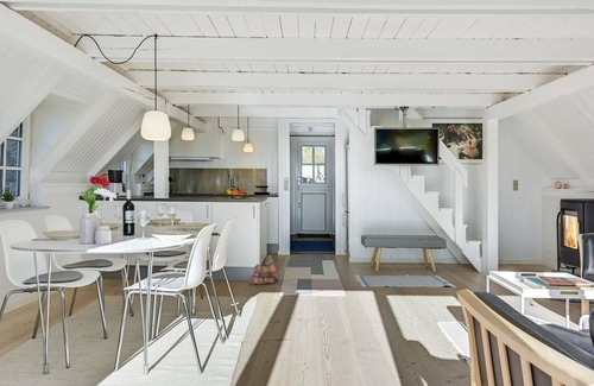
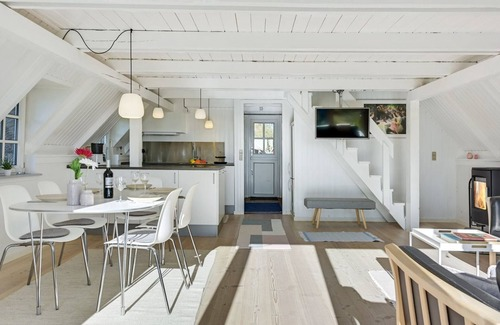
- boots [248,258,279,286]
